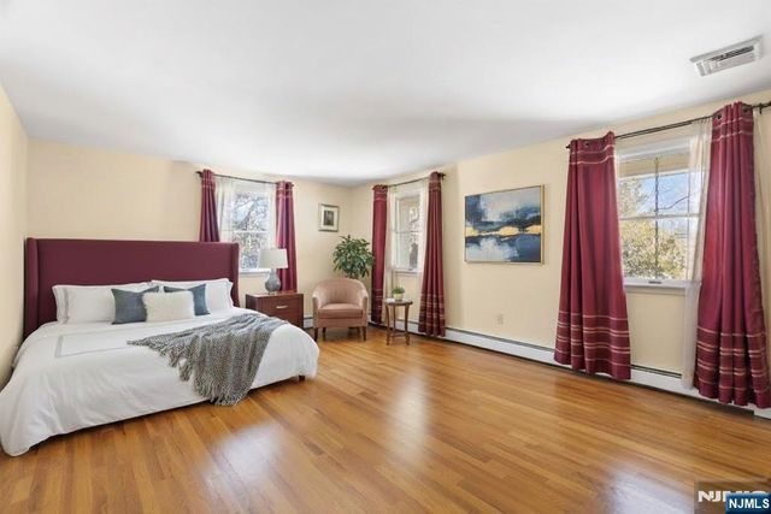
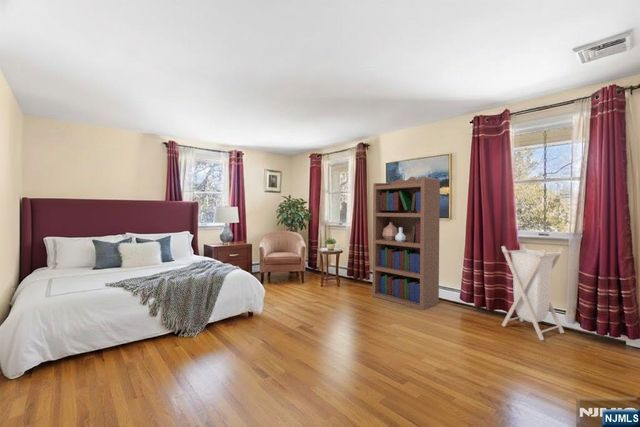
+ laundry hamper [500,243,565,341]
+ bookcase [371,176,441,311]
